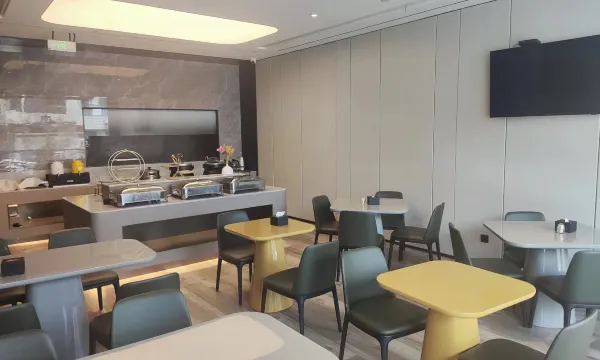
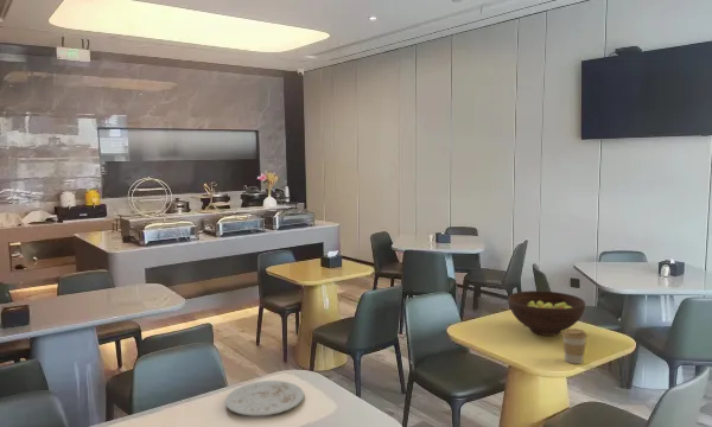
+ plate [224,380,305,418]
+ coffee cup [561,327,587,365]
+ fruit bowl [507,289,586,337]
